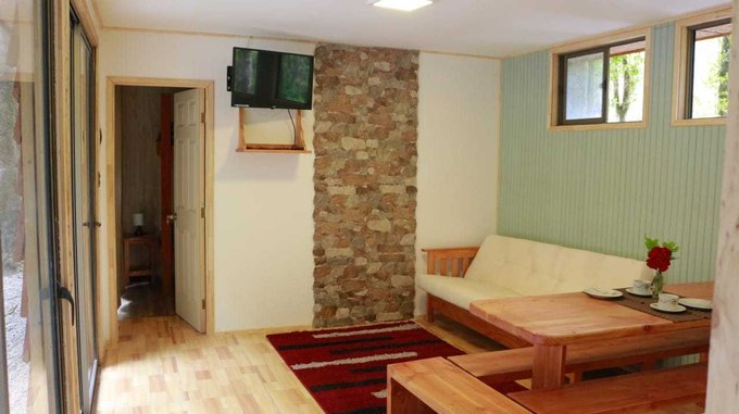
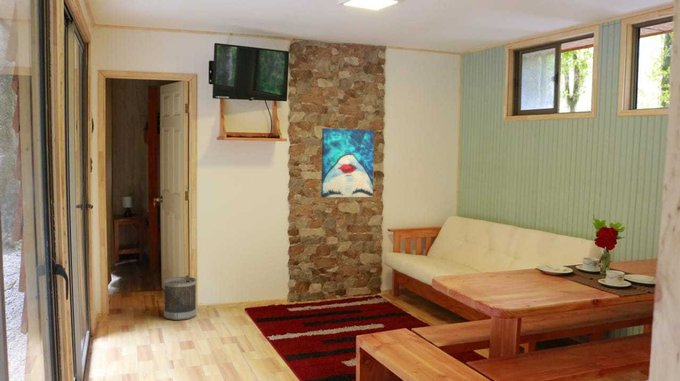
+ wall art [320,127,375,198]
+ wastebasket [163,276,197,321]
